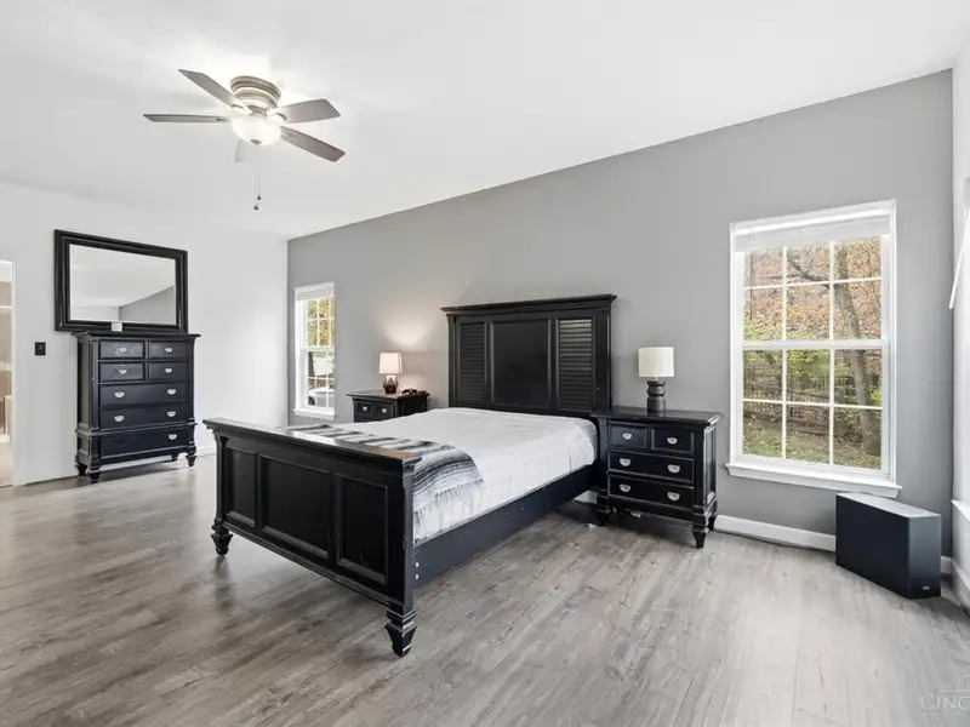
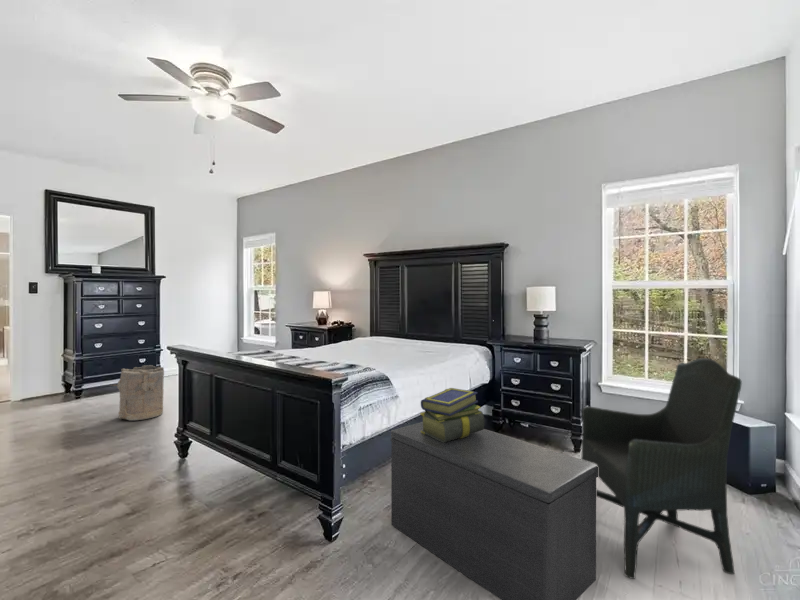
+ stack of books [419,387,485,443]
+ chair [580,357,743,580]
+ bench [390,421,599,600]
+ laundry hamper [109,364,165,421]
